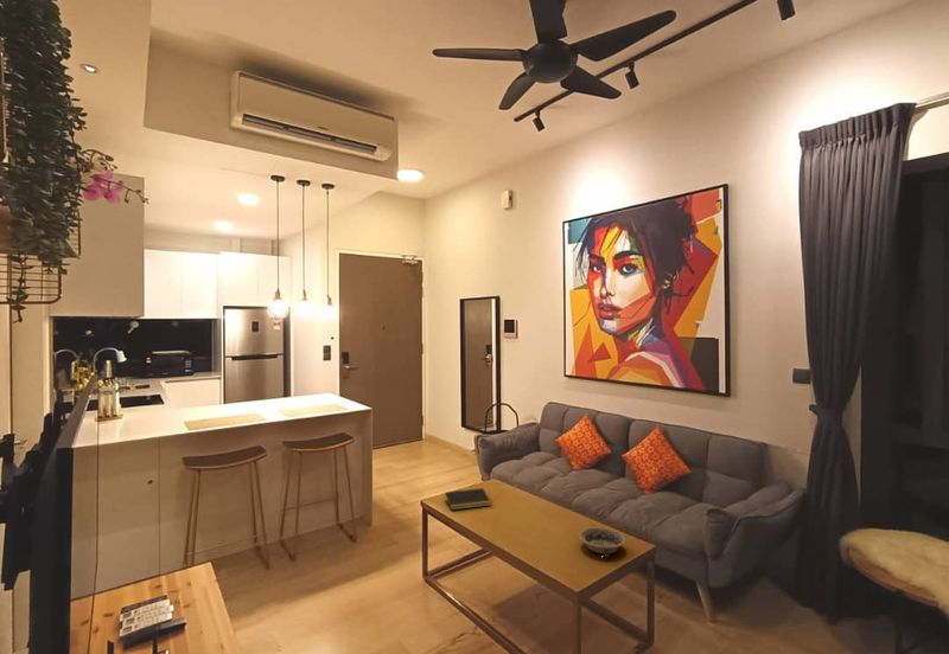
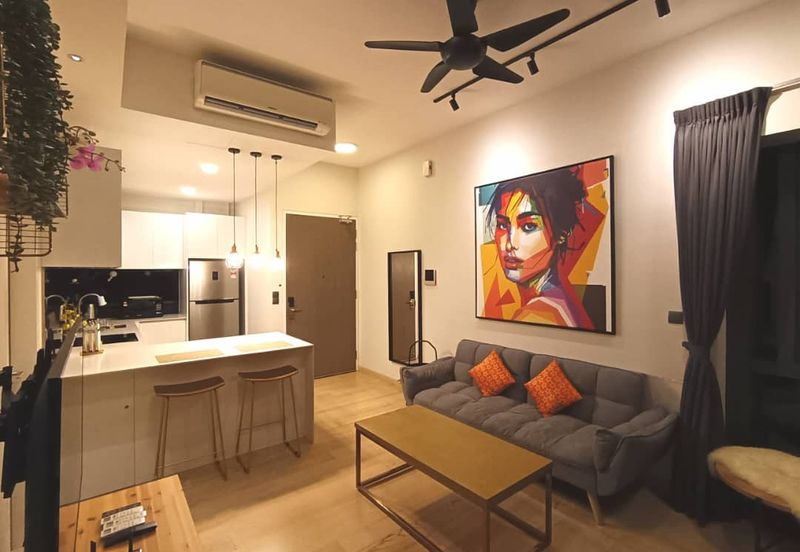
- bowl [579,527,625,558]
- notepad [444,487,492,511]
